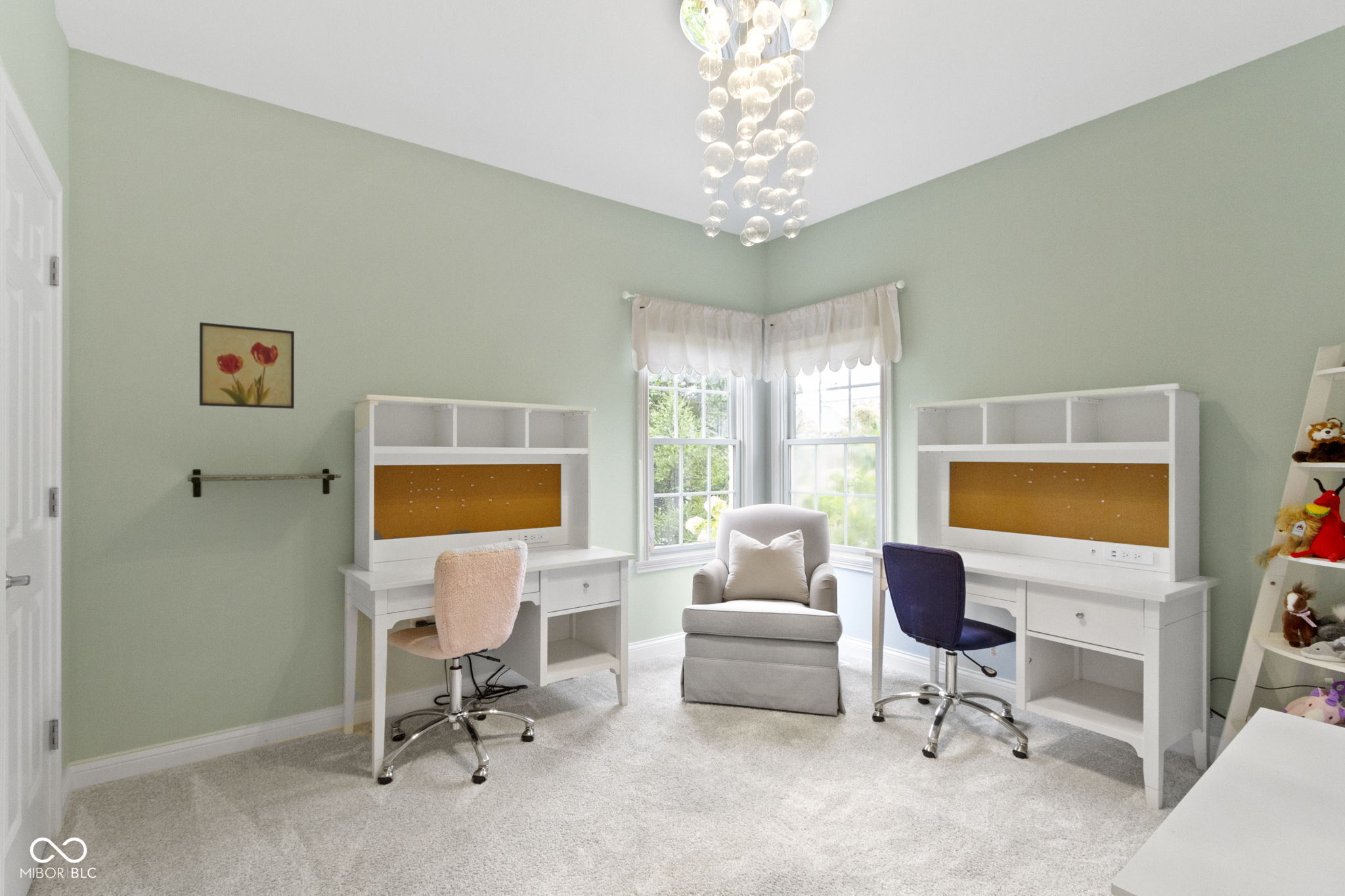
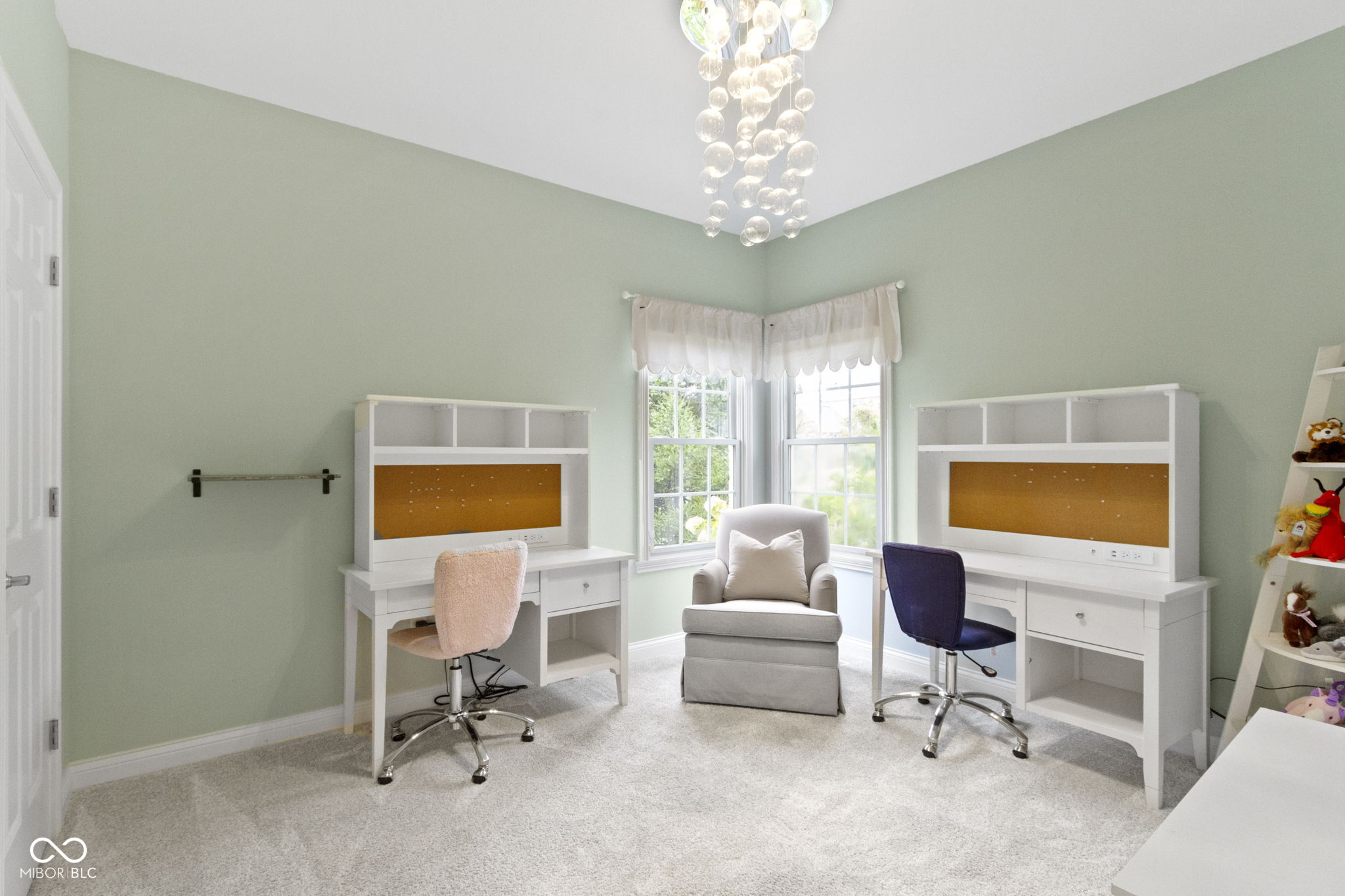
- wall art [199,322,295,410]
